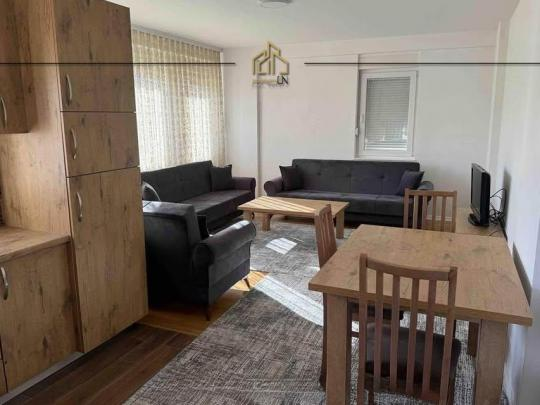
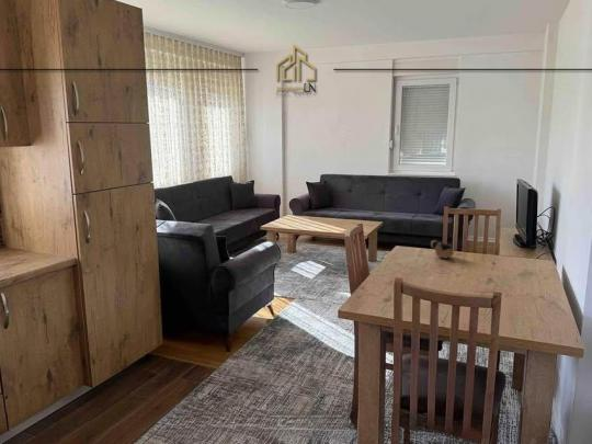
+ cup [430,239,455,259]
